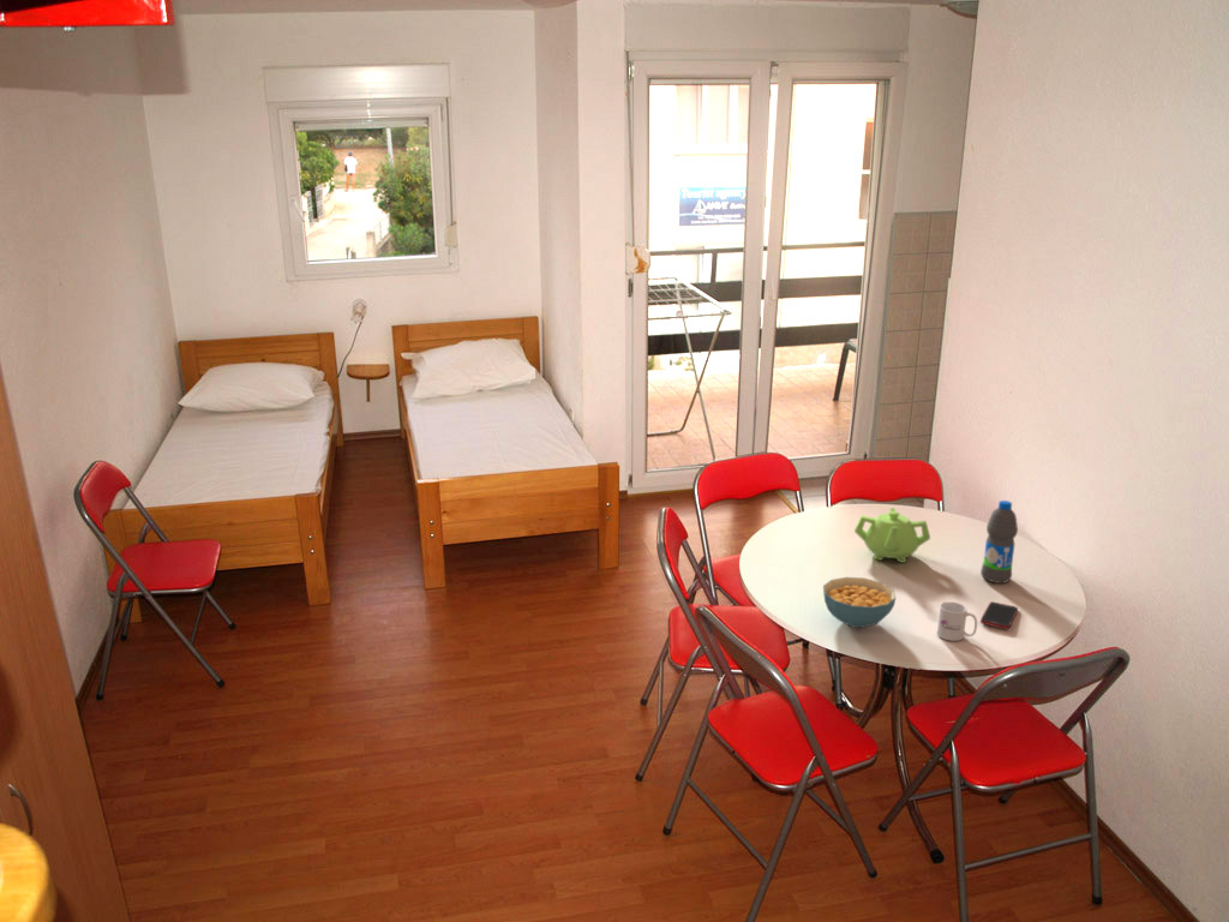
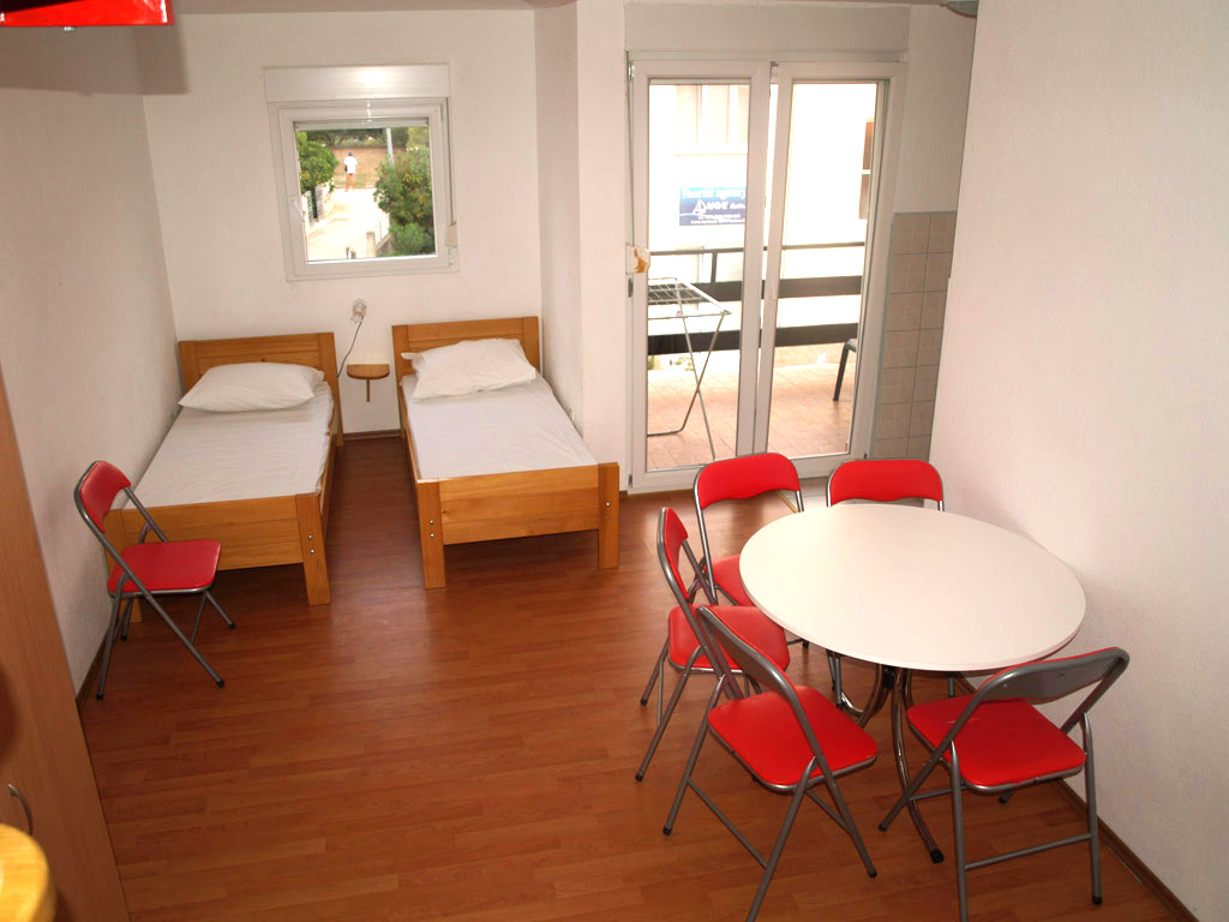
- cell phone [979,600,1019,630]
- cereal bowl [822,576,897,629]
- water bottle [979,499,1019,585]
- mug [936,600,978,642]
- teapot [853,507,931,564]
